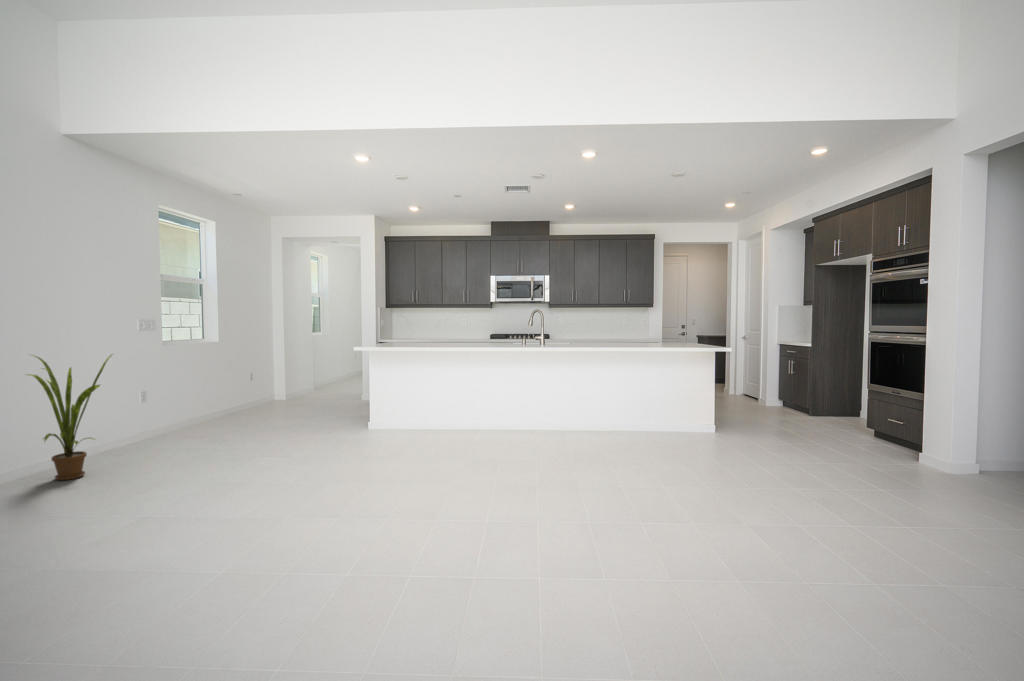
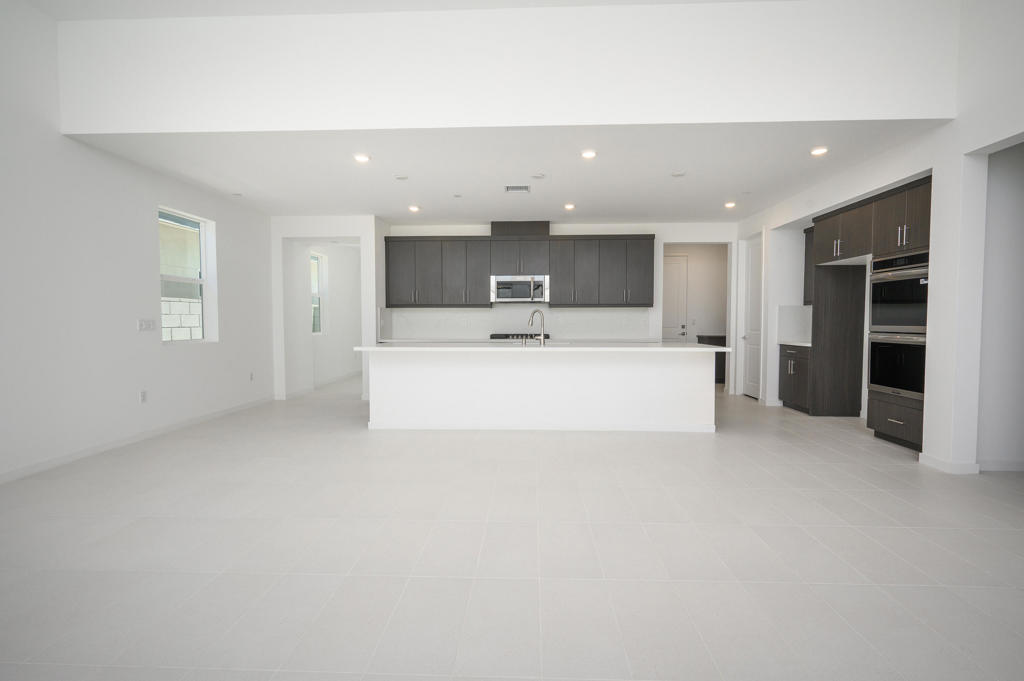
- house plant [26,353,114,481]
